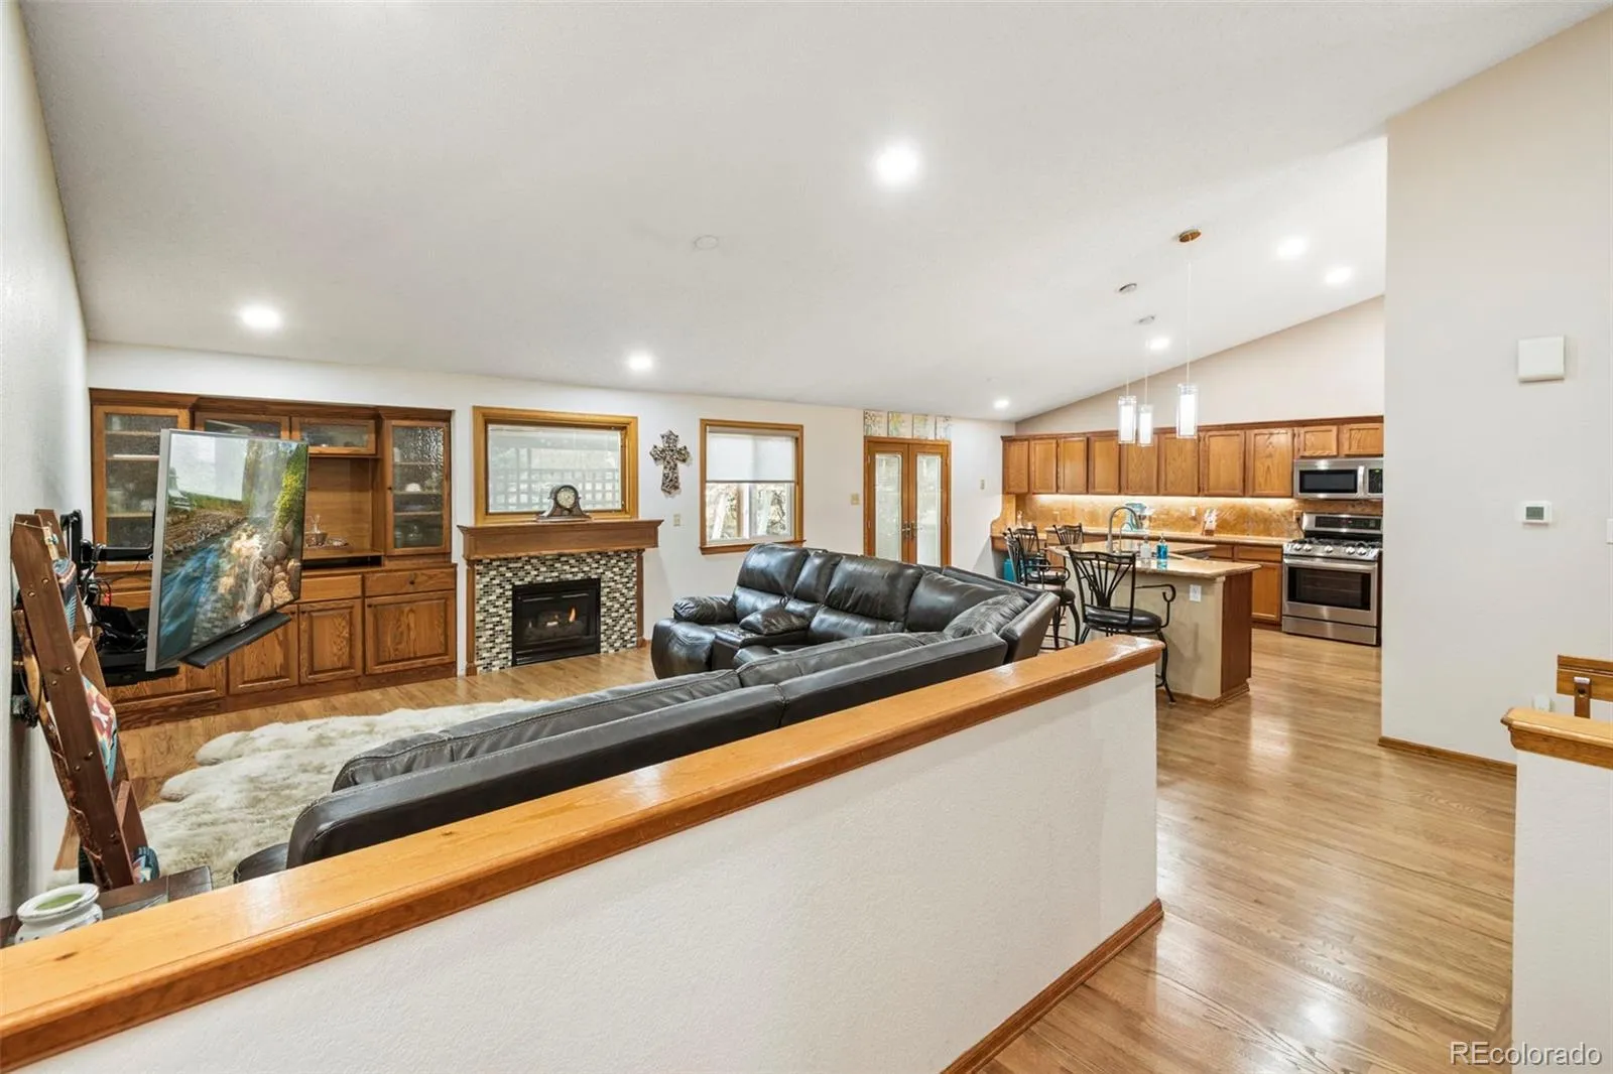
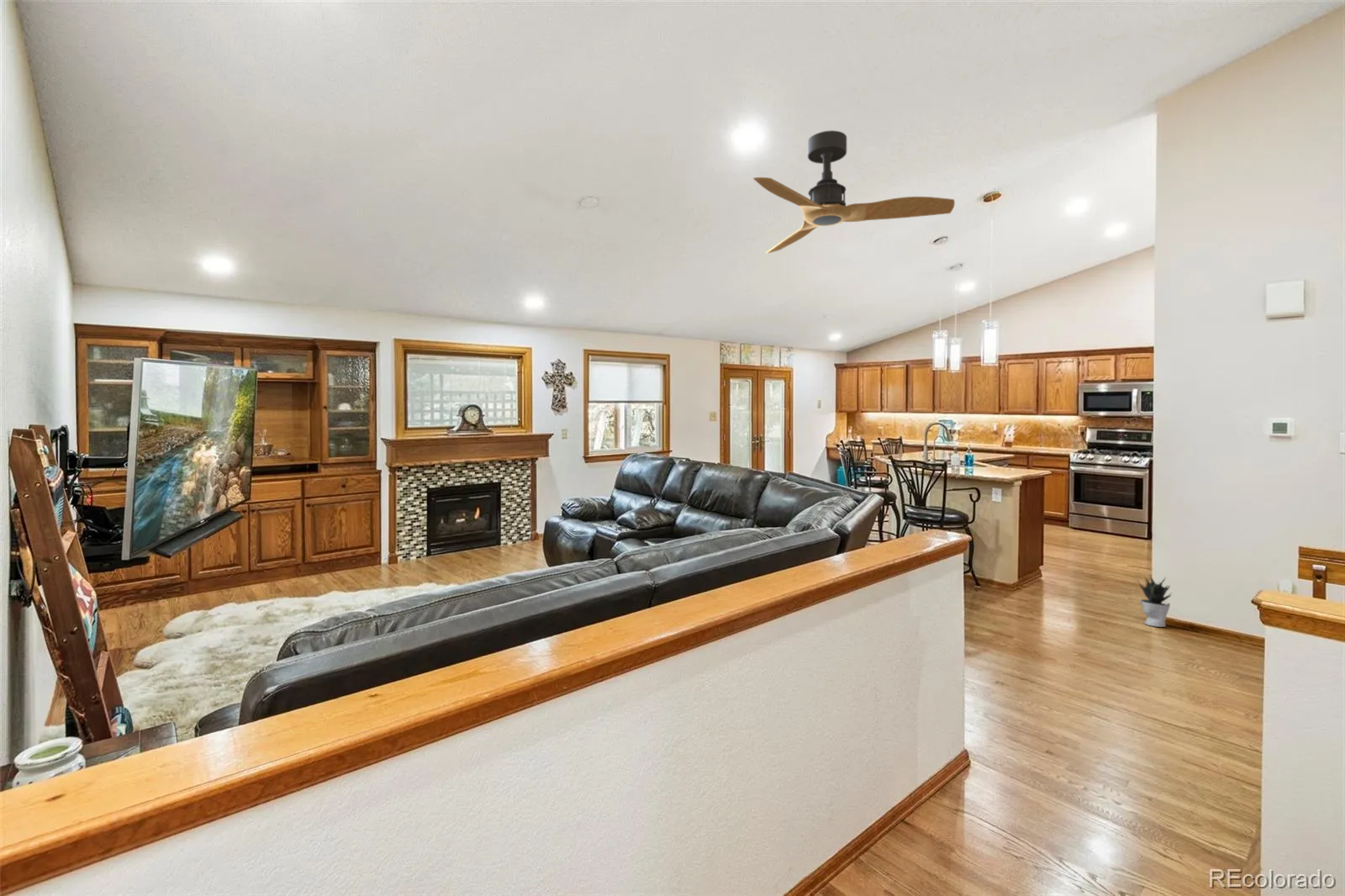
+ potted plant [1137,575,1172,628]
+ ceiling fan [752,129,956,255]
